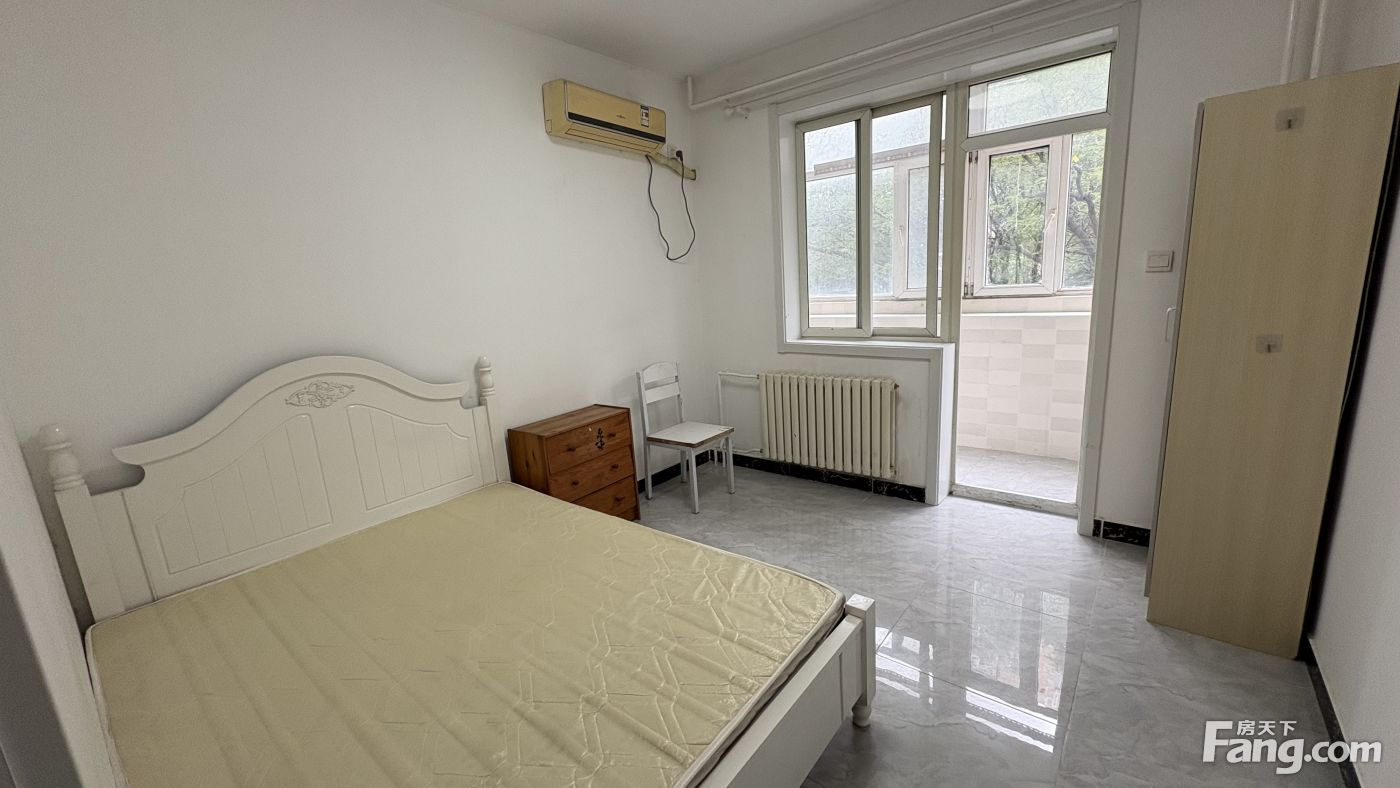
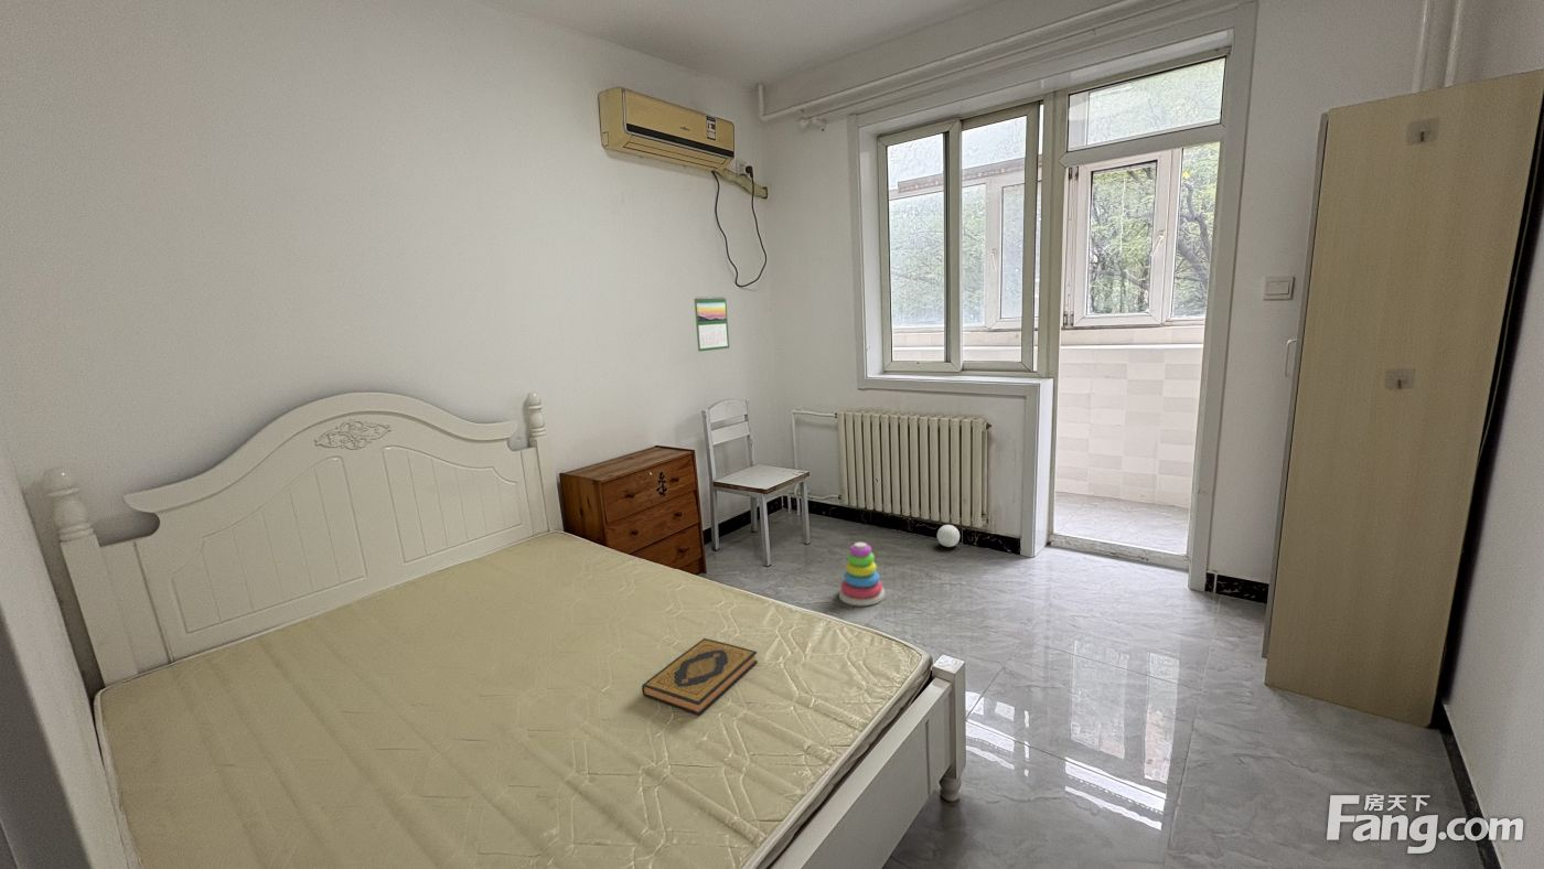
+ ball [936,524,961,548]
+ hardback book [641,637,759,717]
+ calendar [693,294,730,353]
+ stacking toy [838,541,886,607]
